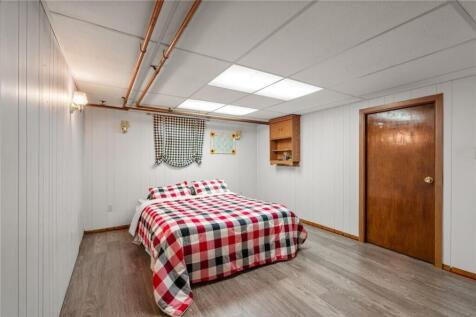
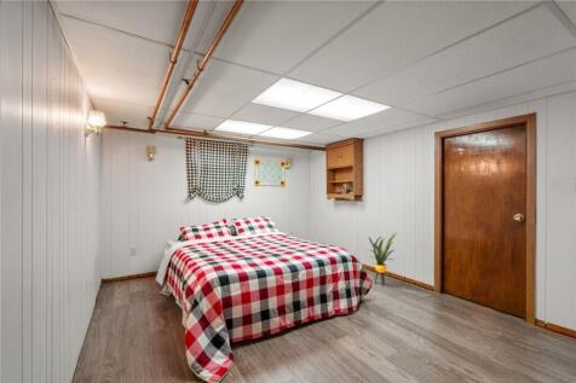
+ house plant [367,231,399,288]
